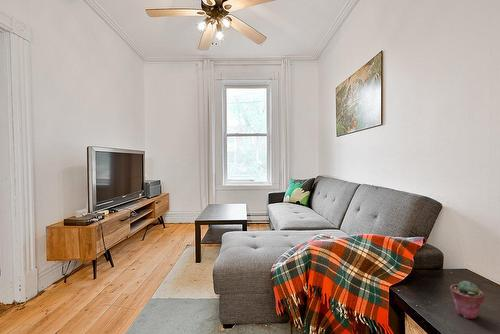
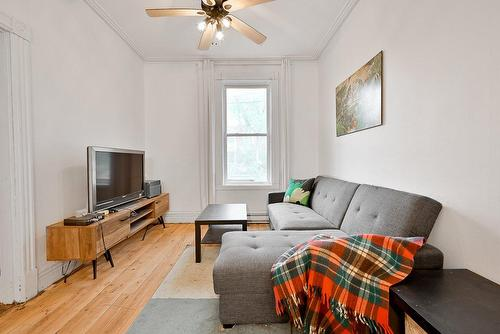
- potted succulent [449,280,485,320]
